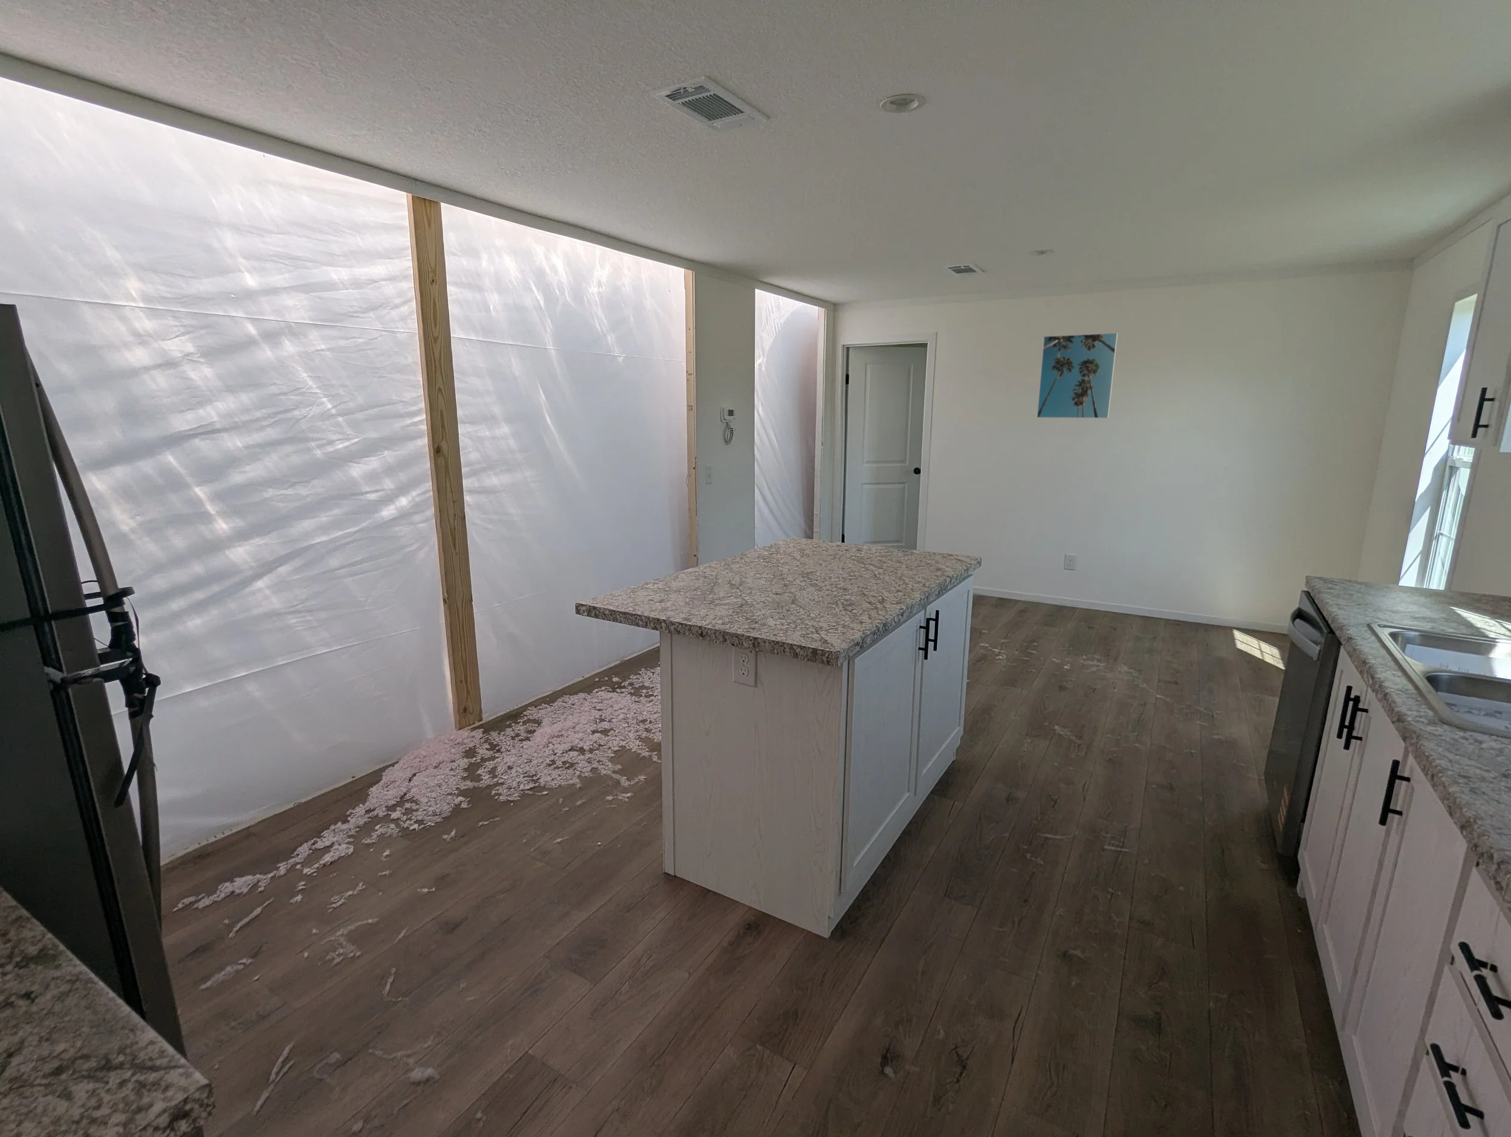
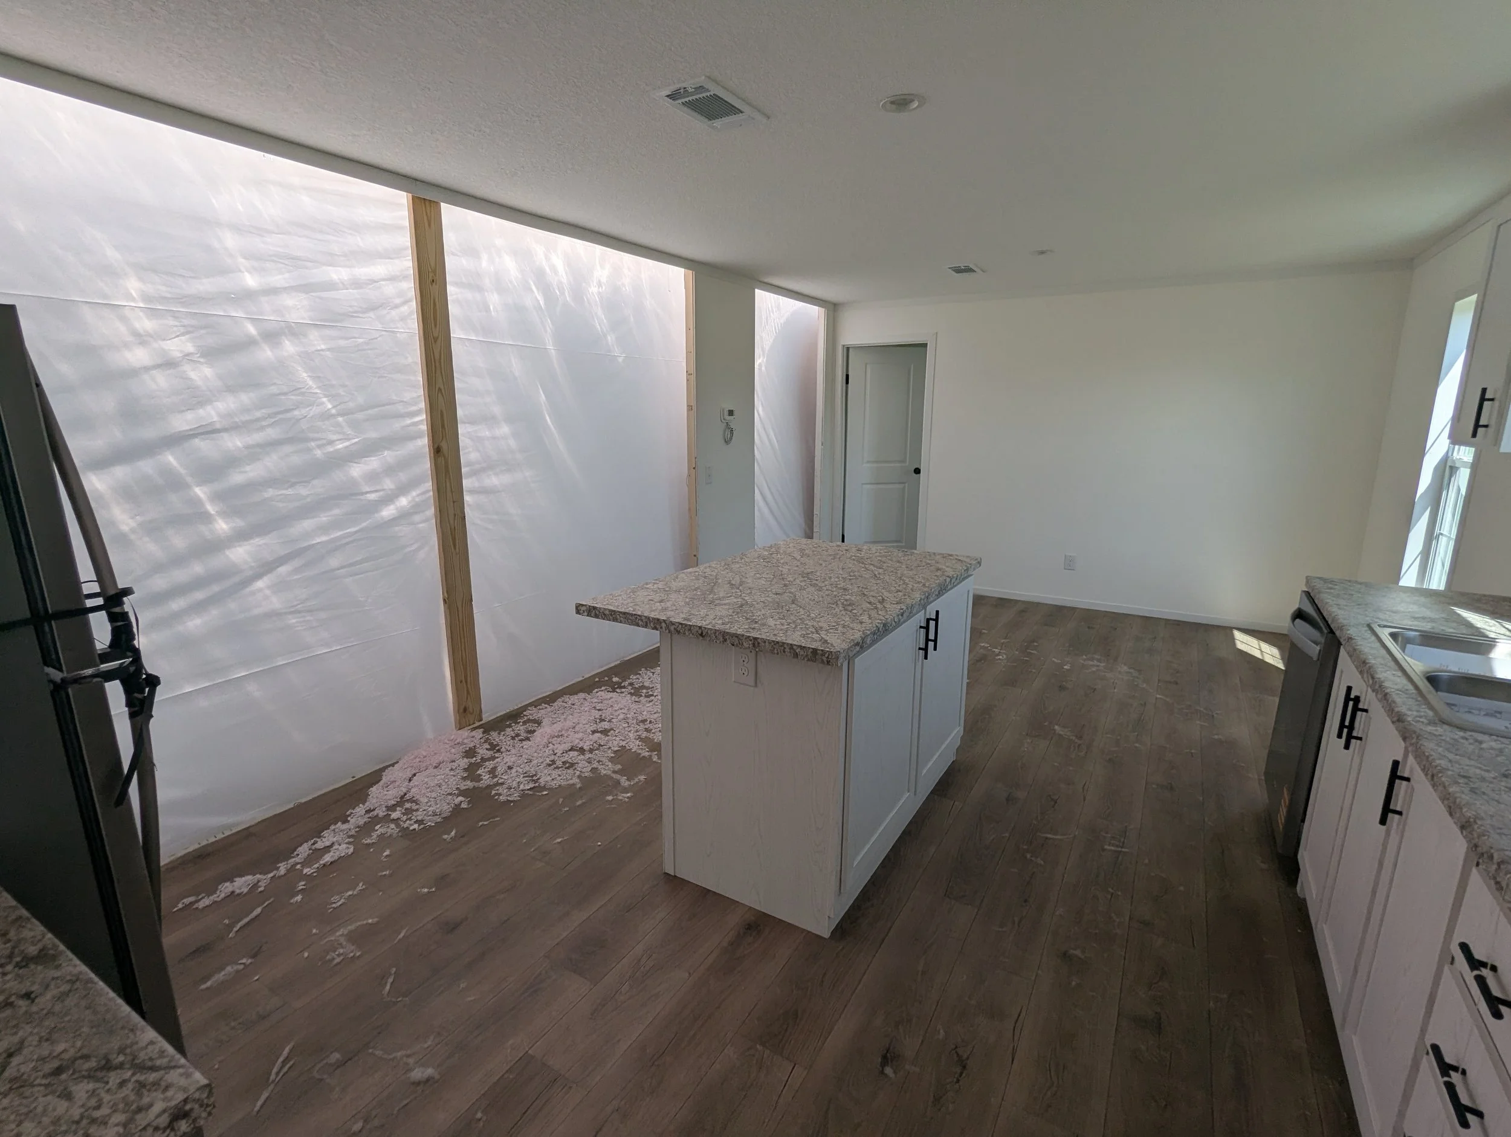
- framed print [1036,332,1118,419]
